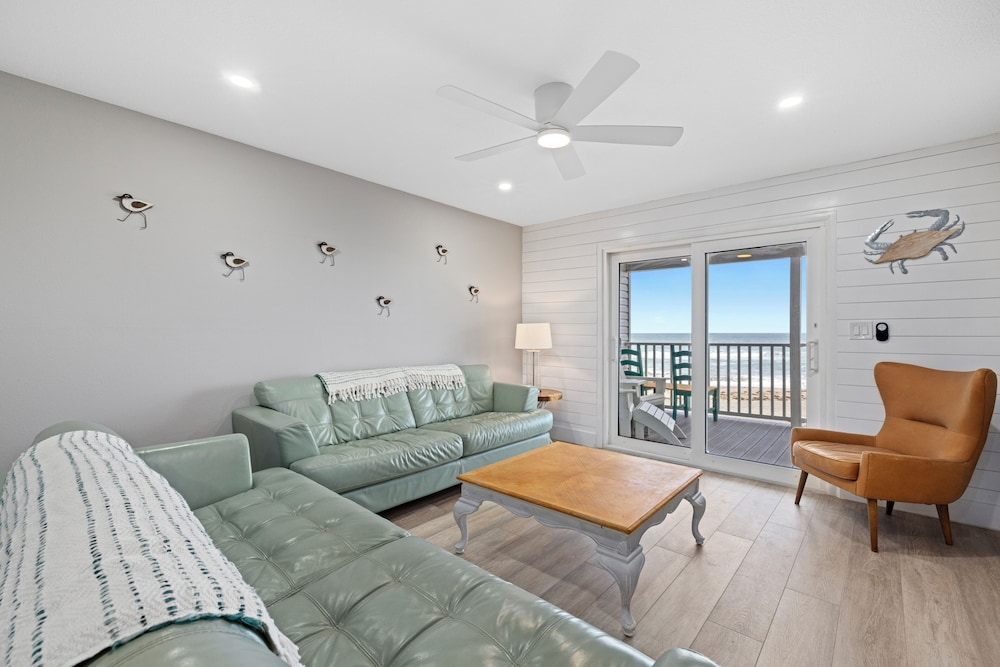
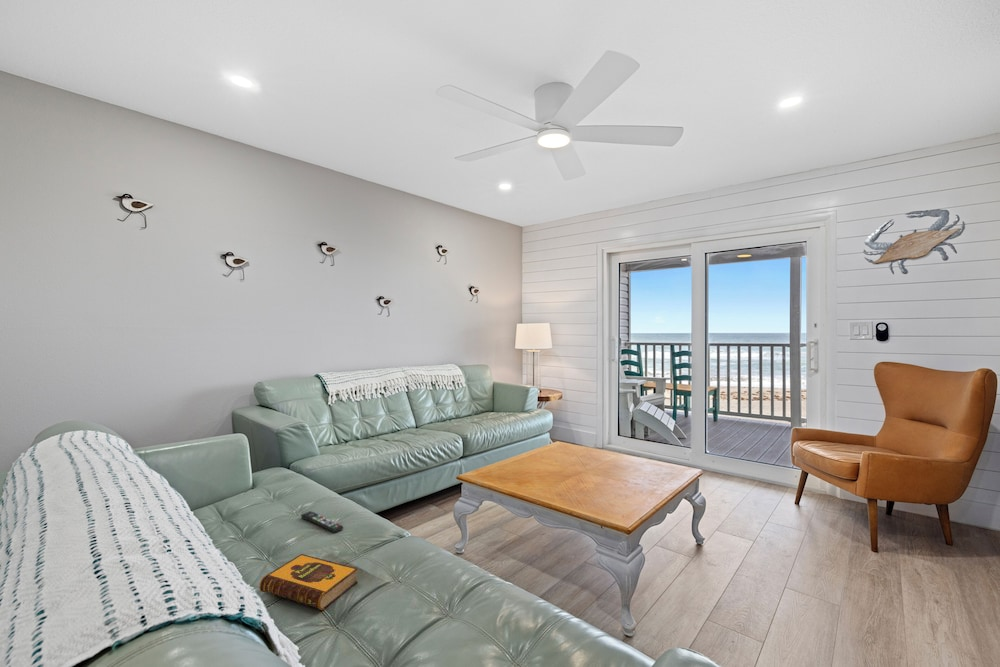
+ hardback book [259,553,359,611]
+ remote control [300,510,344,534]
